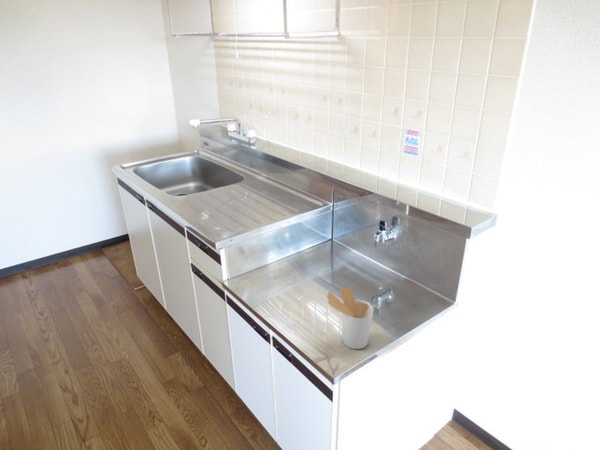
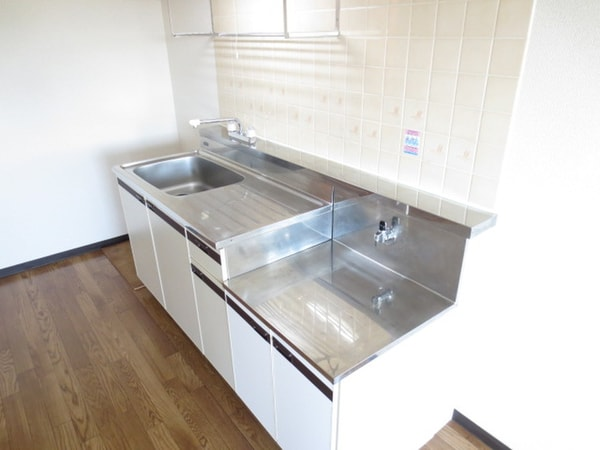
- utensil holder [326,286,374,350]
